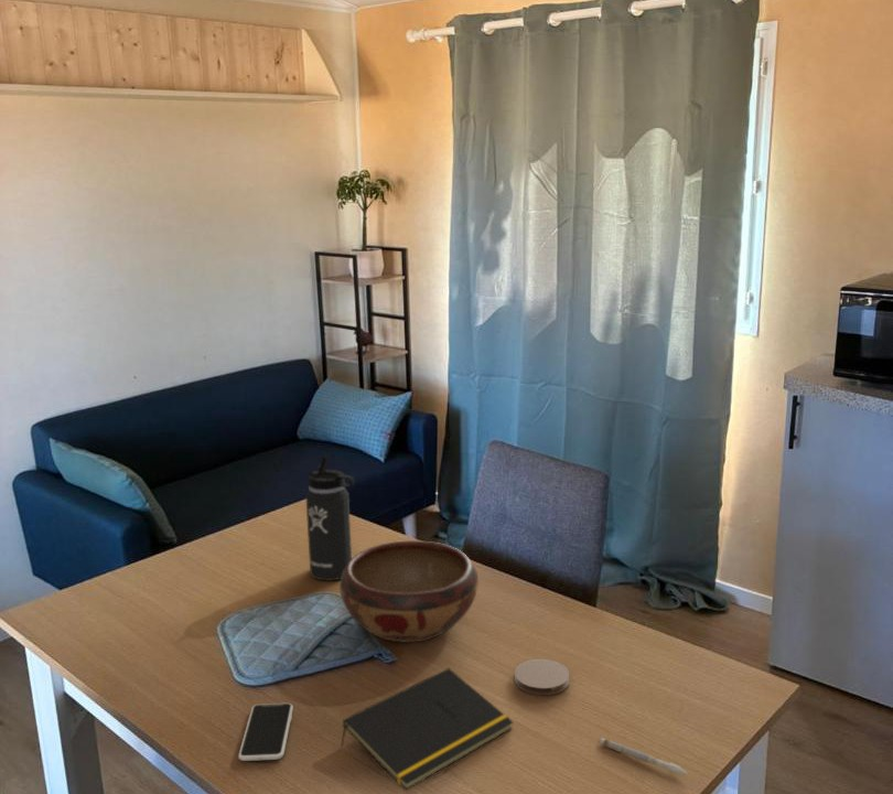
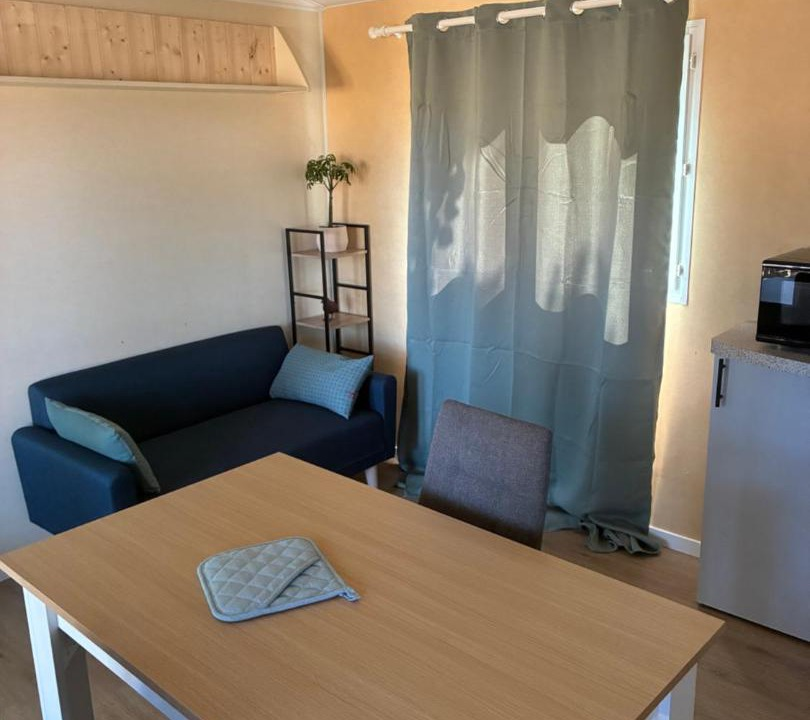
- coaster [514,658,571,696]
- notepad [341,667,514,791]
- smartphone [237,702,294,762]
- toy rocket [598,737,689,775]
- decorative bowl [338,539,480,643]
- thermos bottle [304,453,356,581]
